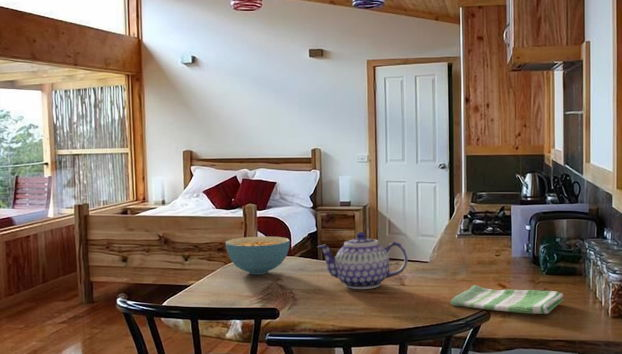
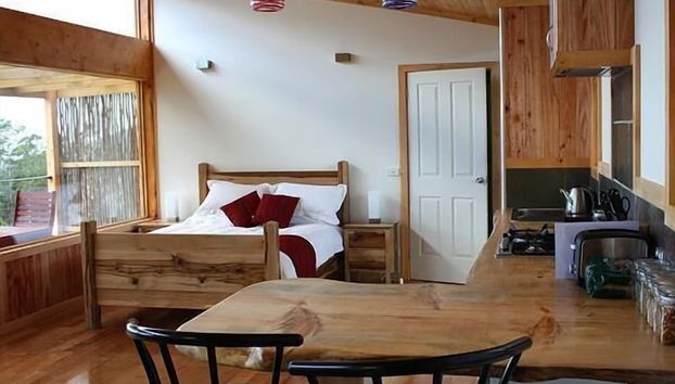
- dish towel [449,284,564,315]
- cereal bowl [225,235,291,275]
- teapot [316,231,408,290]
